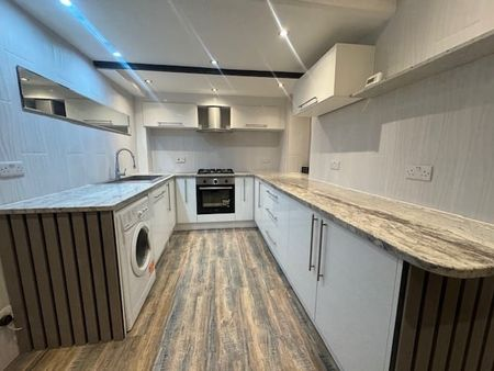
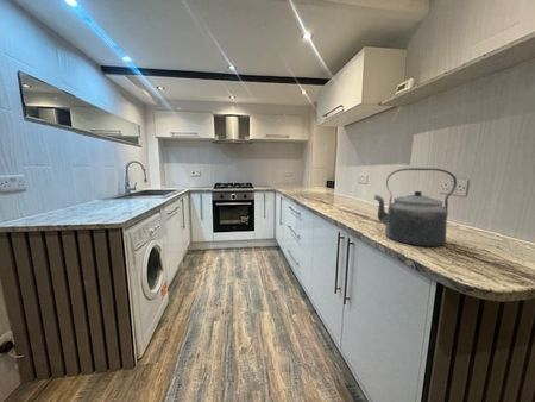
+ kettle [373,167,458,247]
